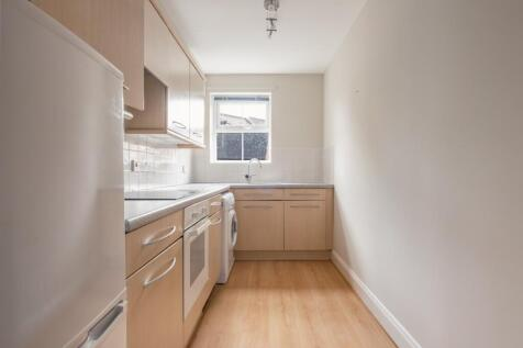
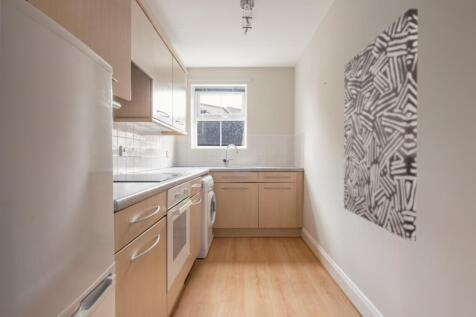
+ wall art [343,8,419,242]
